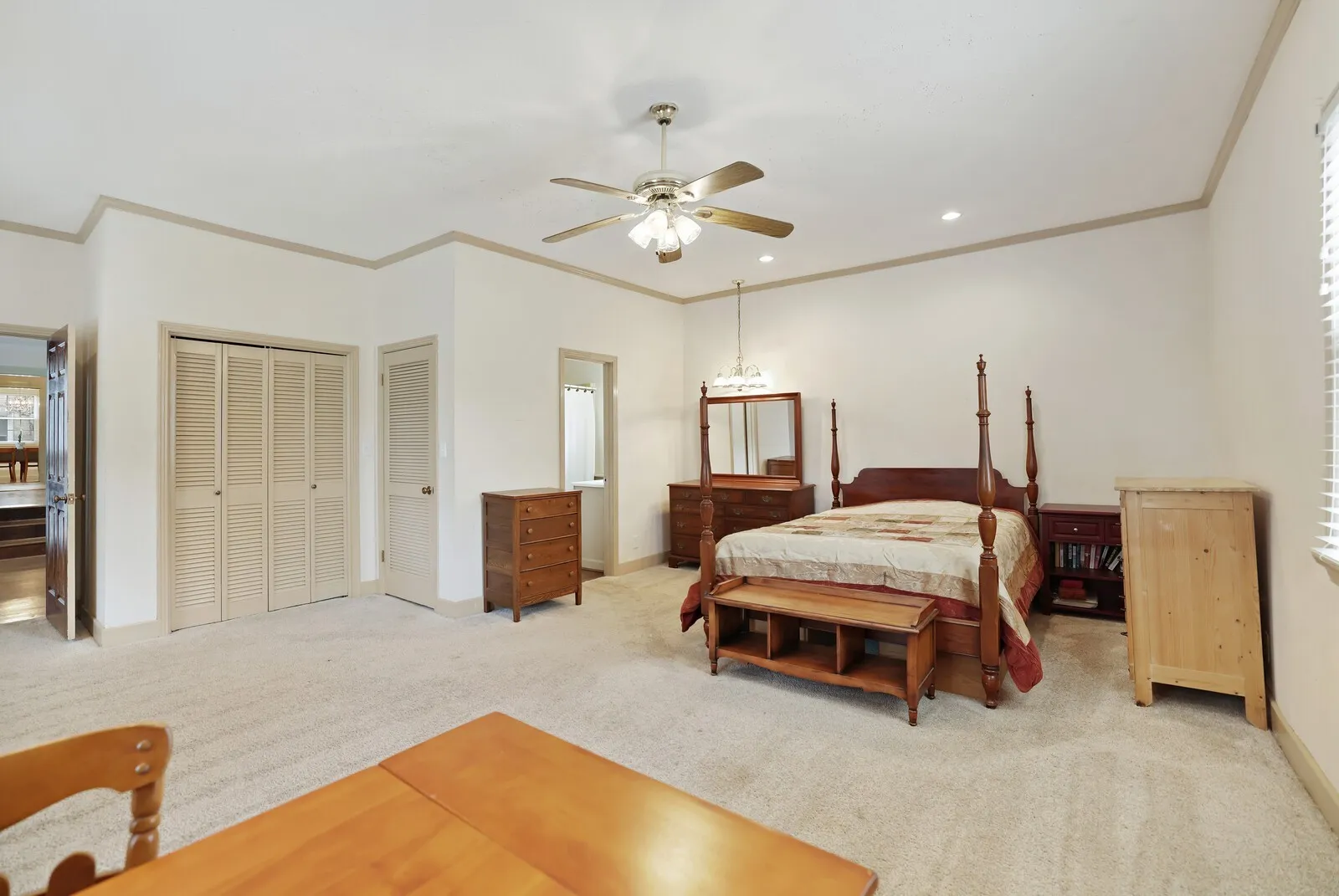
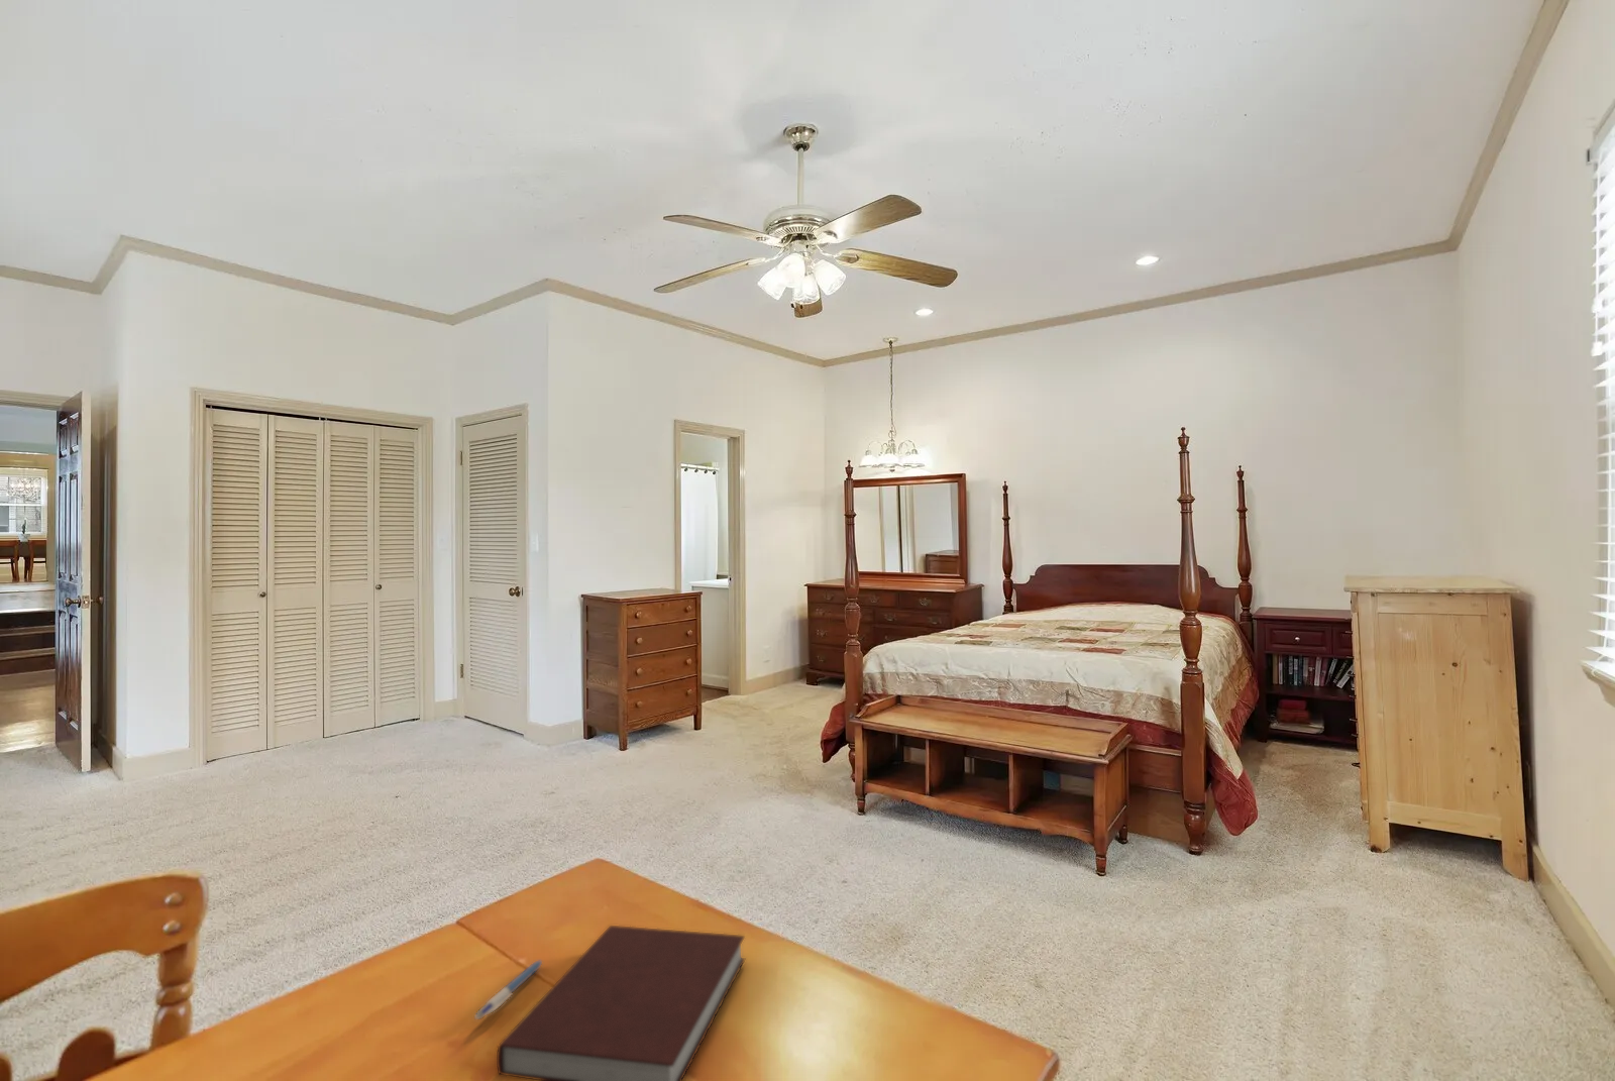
+ pen [473,959,543,1021]
+ notebook [496,924,745,1081]
